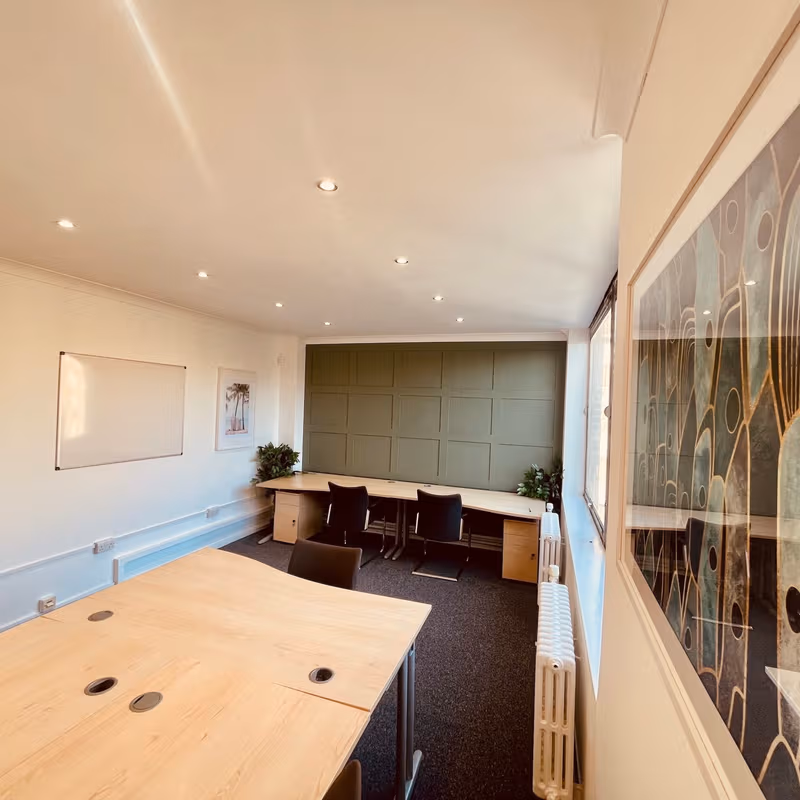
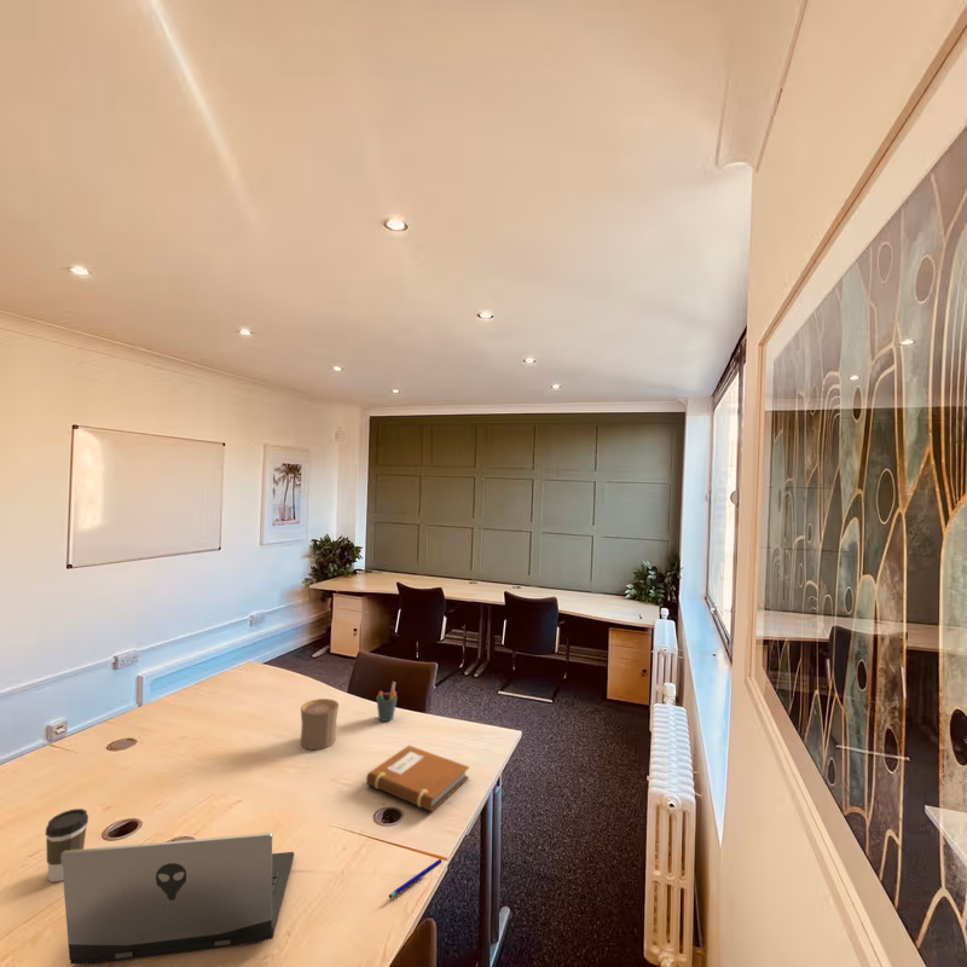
+ laptop [62,832,295,966]
+ notebook [365,745,470,812]
+ pen [388,858,442,899]
+ coffee cup [45,807,89,882]
+ cup [300,697,340,751]
+ pen holder [376,681,399,723]
